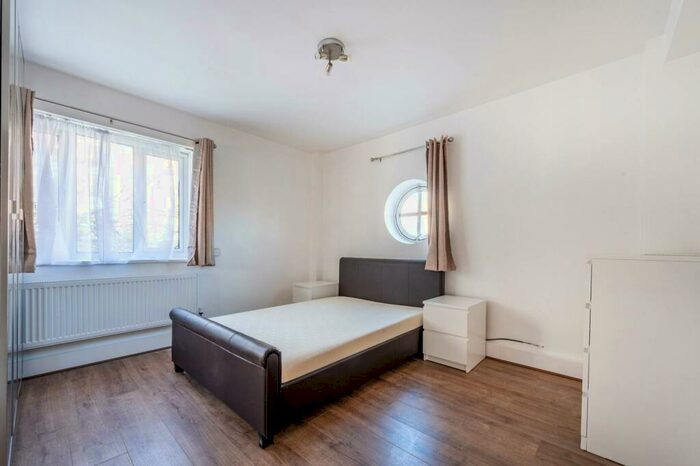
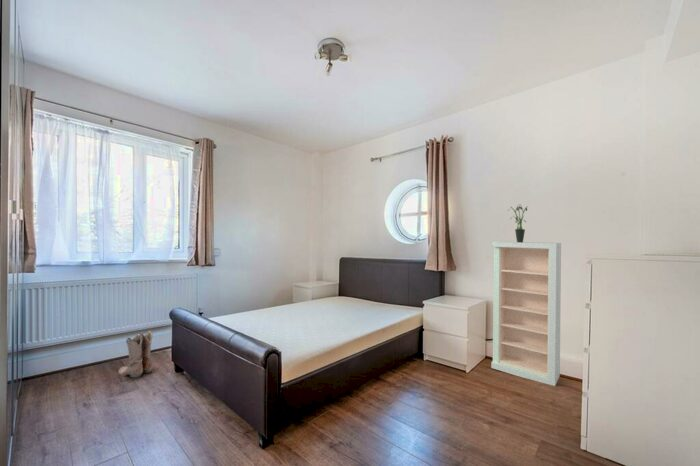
+ boots [117,330,153,378]
+ potted plant [507,203,528,243]
+ shelving unit [490,240,562,387]
